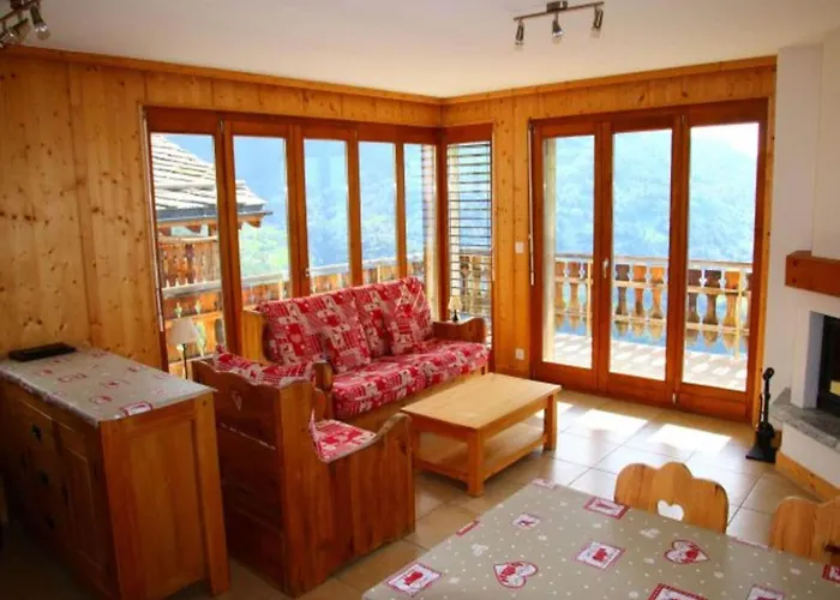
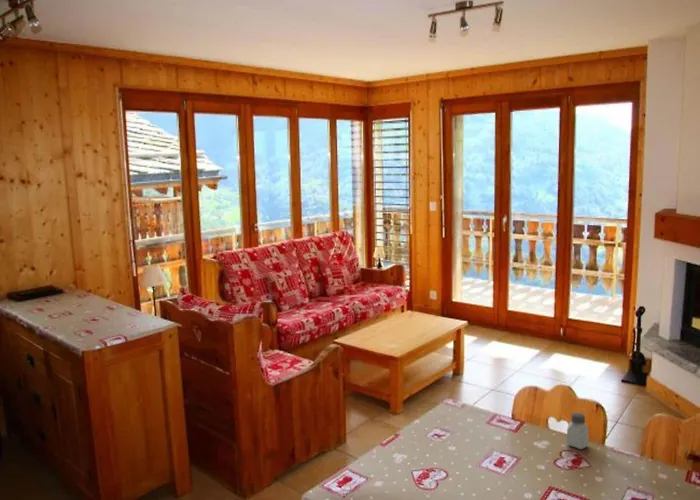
+ saltshaker [566,412,590,450]
